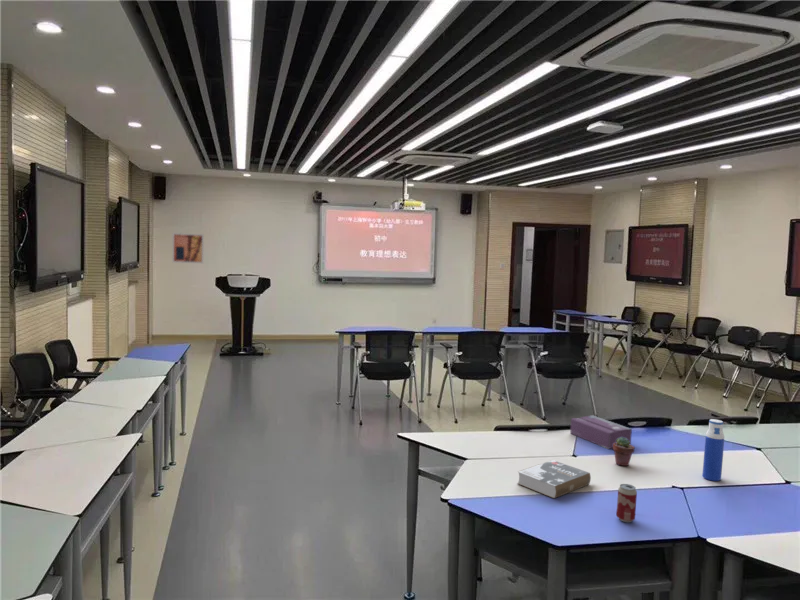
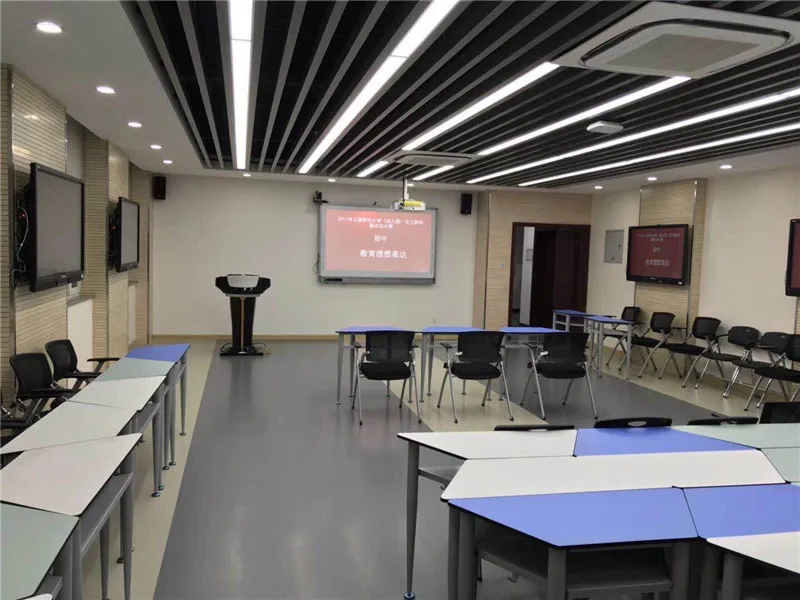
- potted succulent [612,437,636,467]
- beverage can [615,483,638,523]
- wall art [171,232,205,264]
- book [516,459,592,499]
- tissue box [569,414,633,450]
- water bottle [702,418,725,482]
